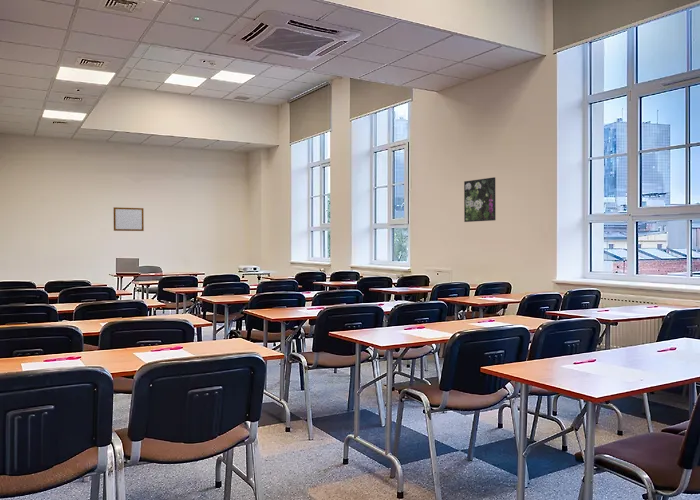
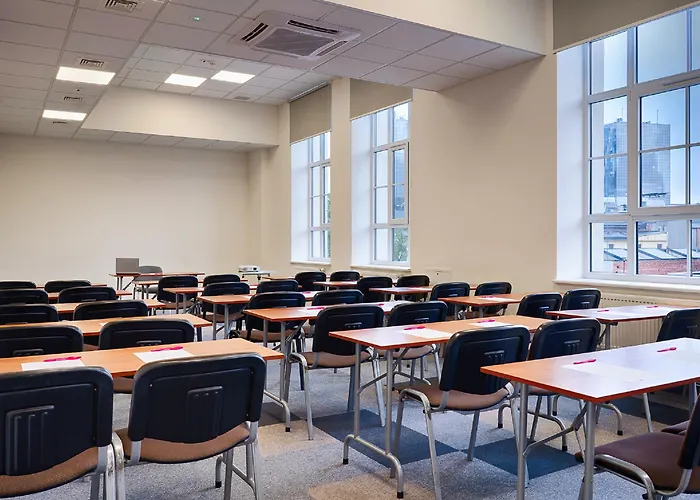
- writing board [112,206,145,232]
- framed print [463,176,497,223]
